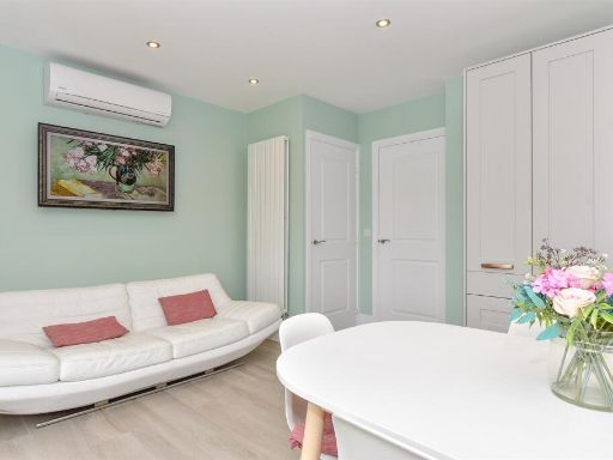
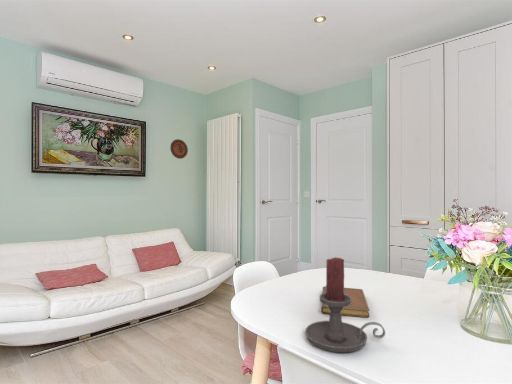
+ decorative plate [169,138,189,160]
+ candle holder [304,256,386,354]
+ notebook [320,285,370,318]
